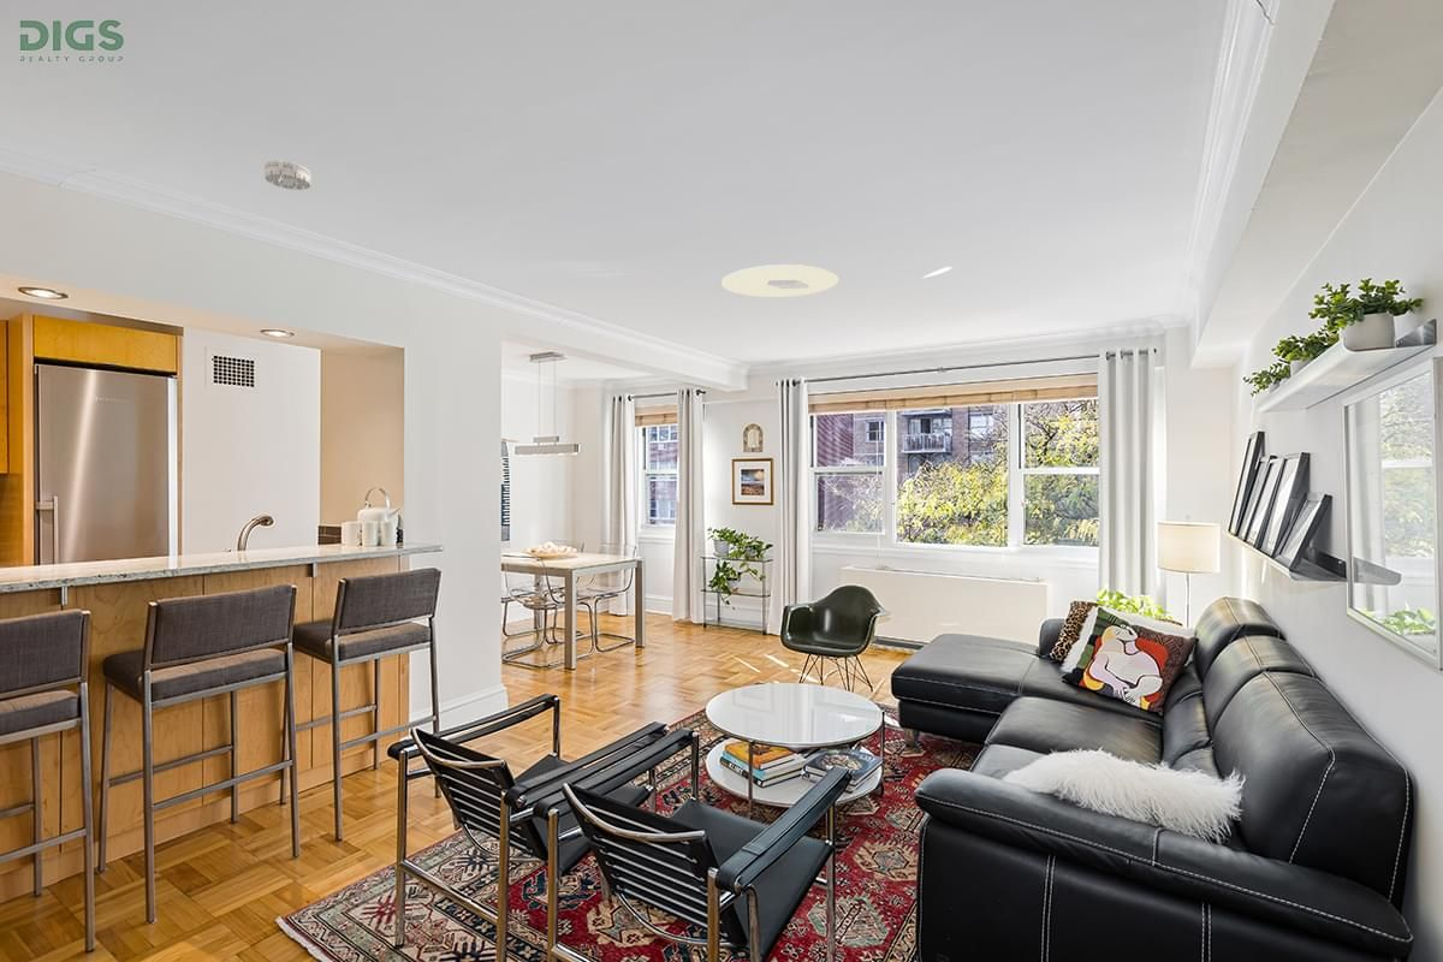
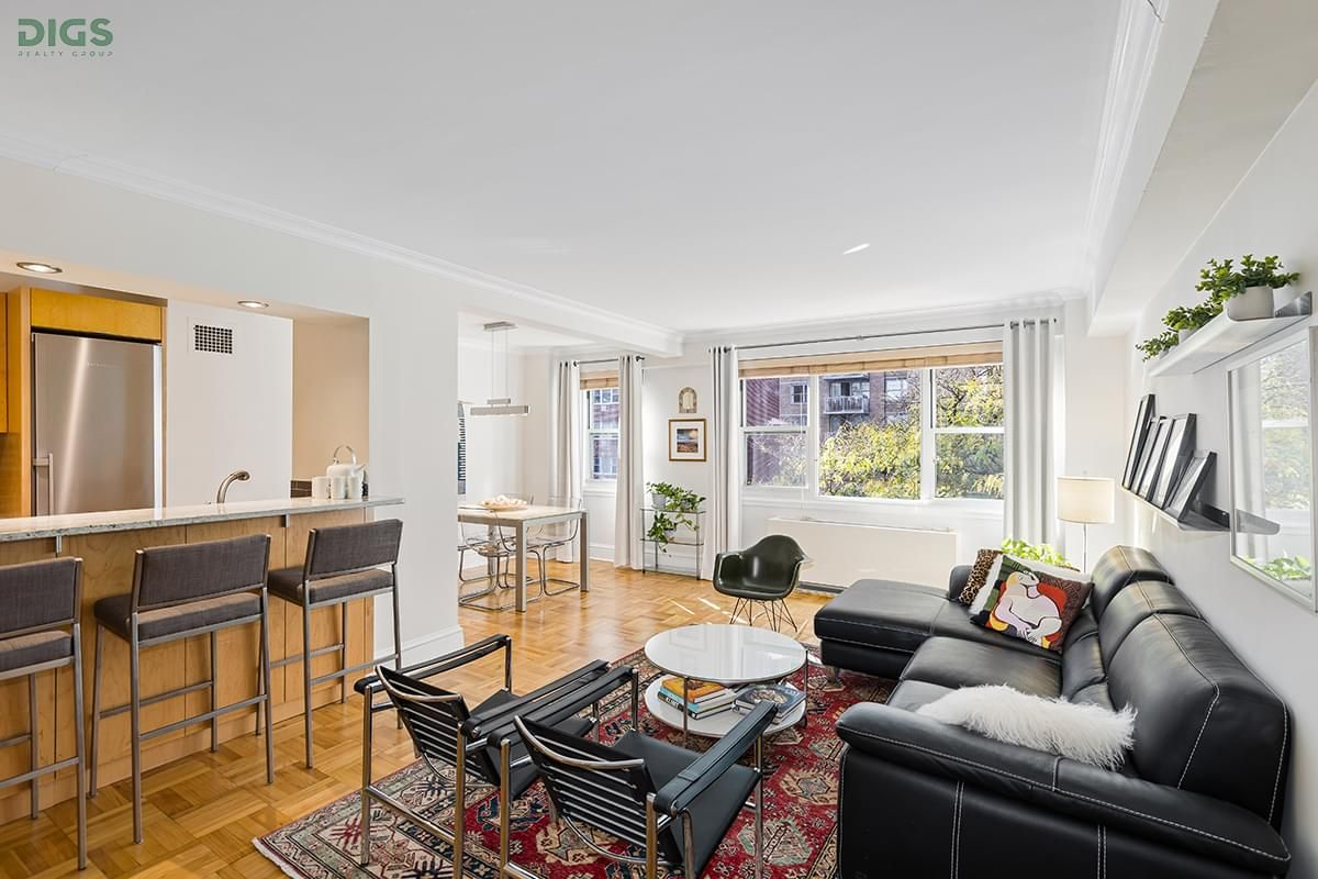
- smoke detector [263,159,311,191]
- ceiling light [720,263,841,299]
